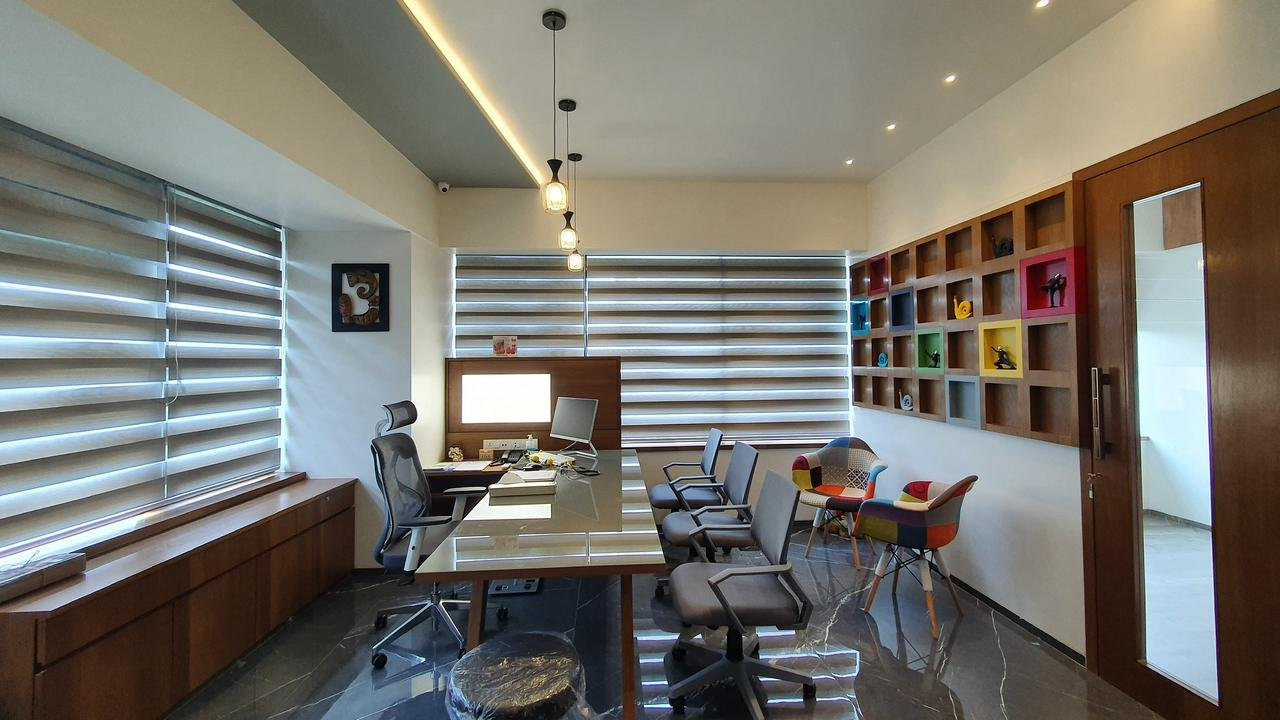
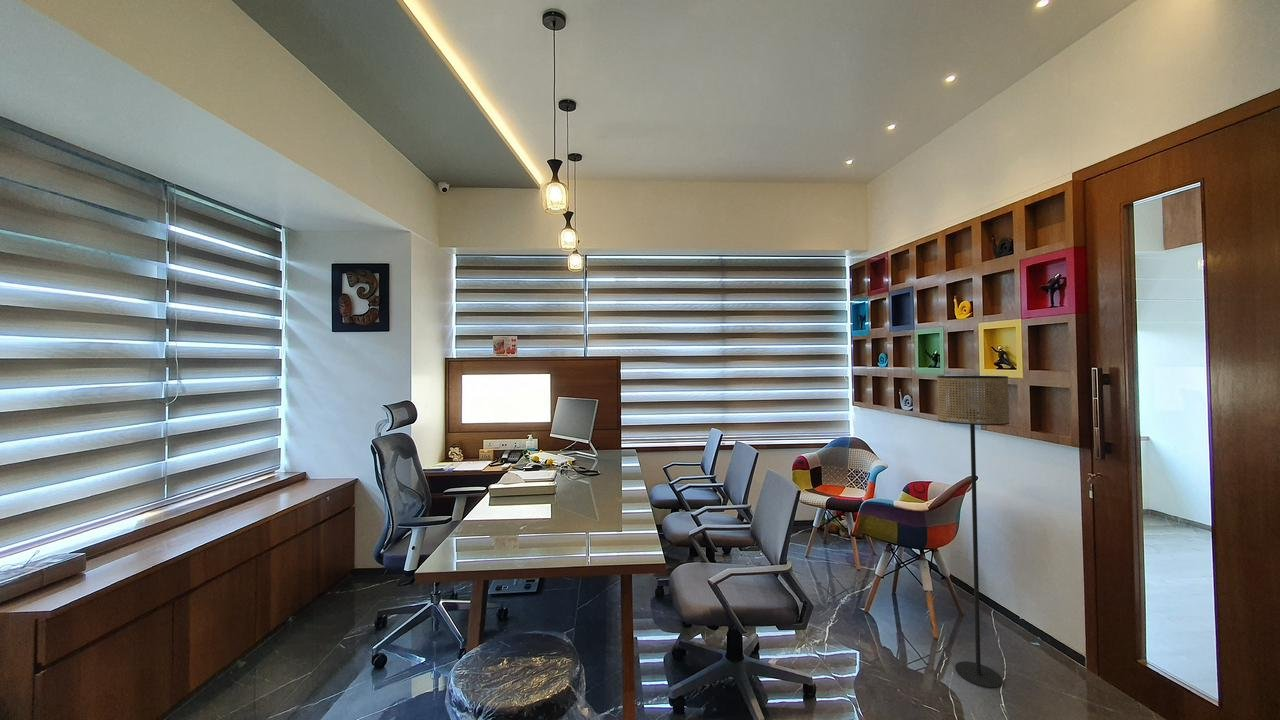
+ floor lamp [936,375,1010,689]
